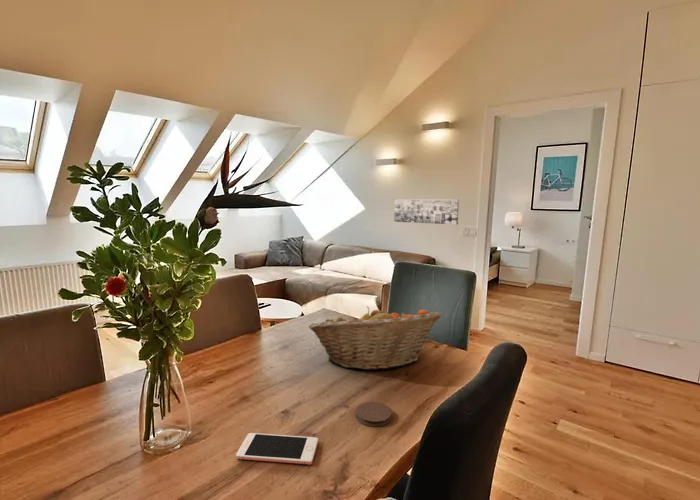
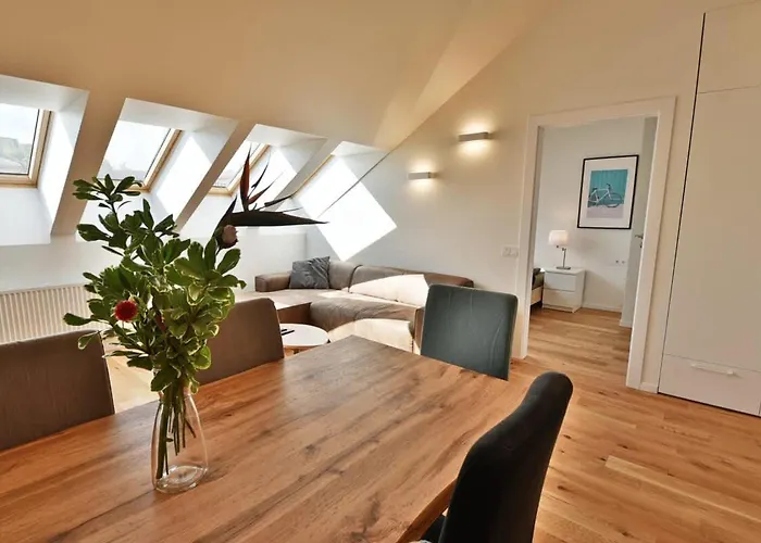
- coaster [355,401,392,427]
- fruit basket [307,305,442,371]
- cell phone [235,432,319,466]
- wall art [393,198,460,225]
